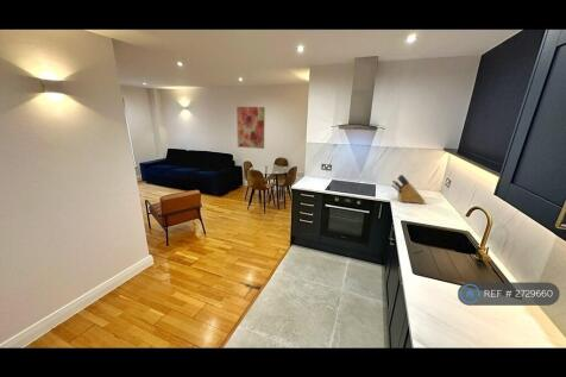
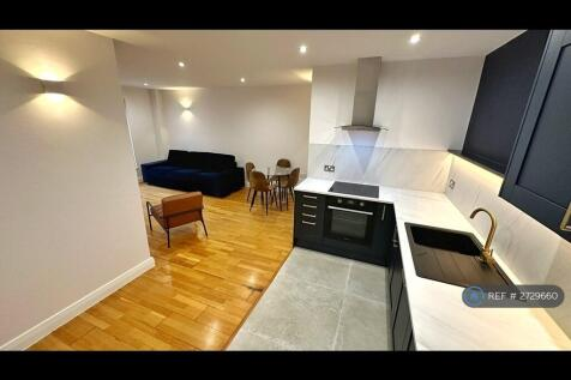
- wall art [235,106,266,150]
- knife block [391,174,426,205]
